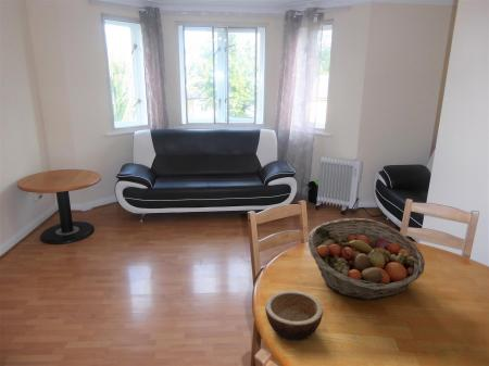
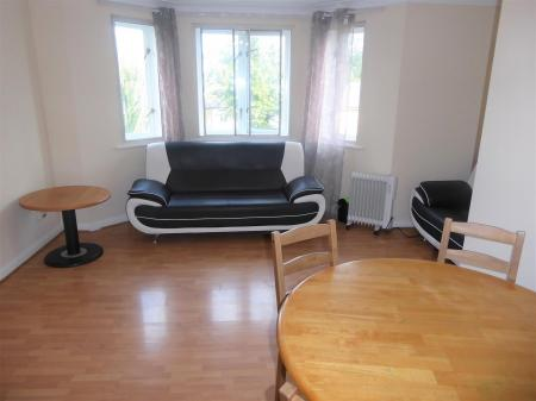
- bowl [264,290,324,341]
- fruit basket [306,217,426,301]
